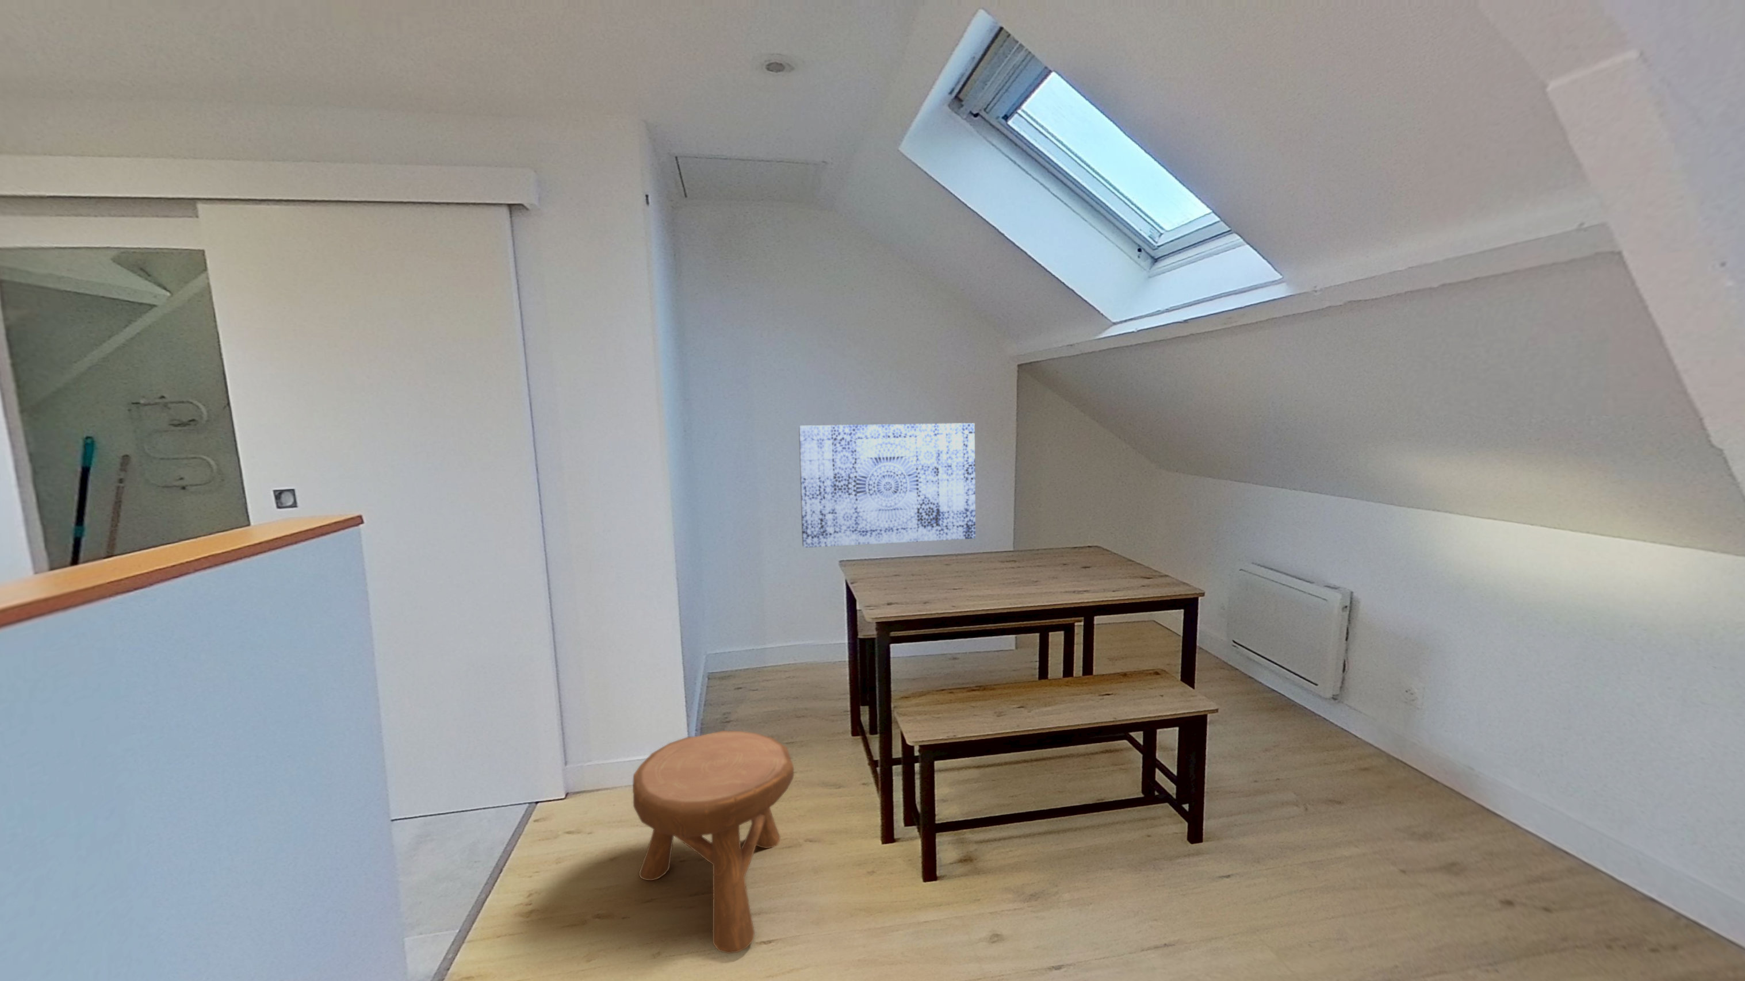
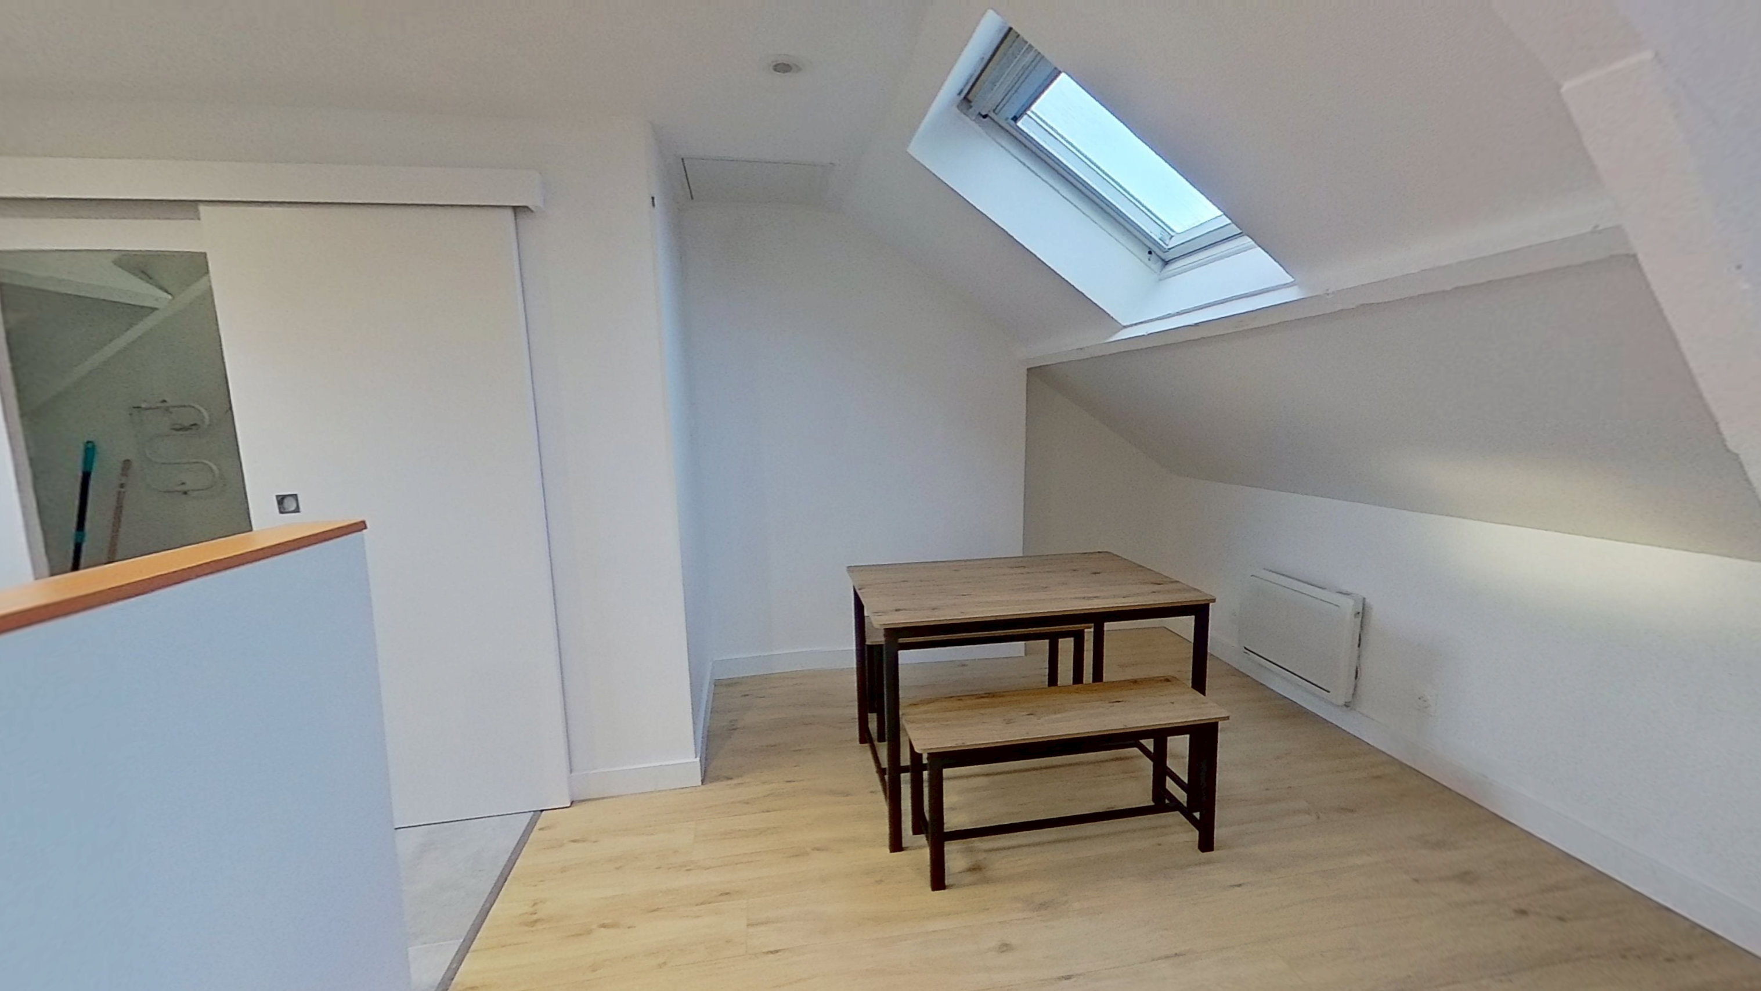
- stool [632,729,795,953]
- wall art [798,423,976,549]
